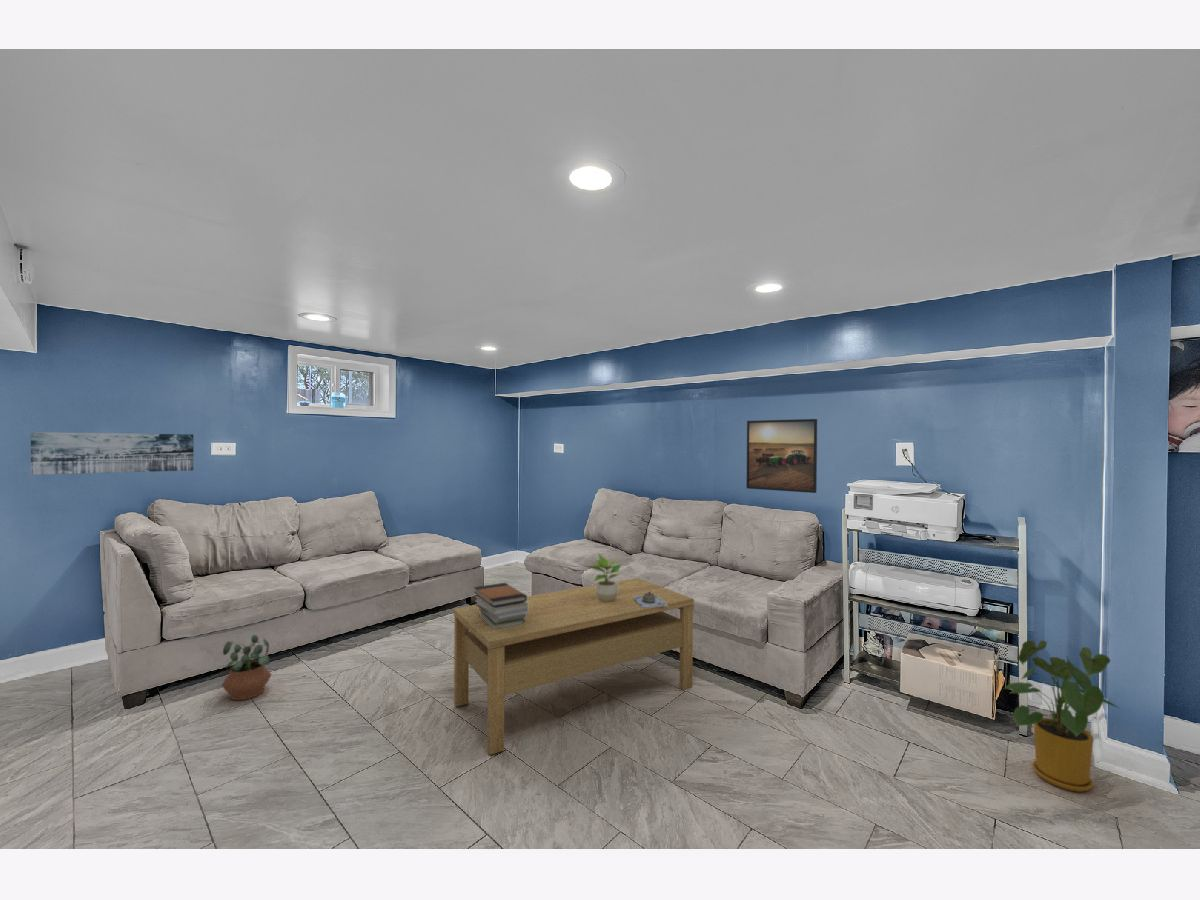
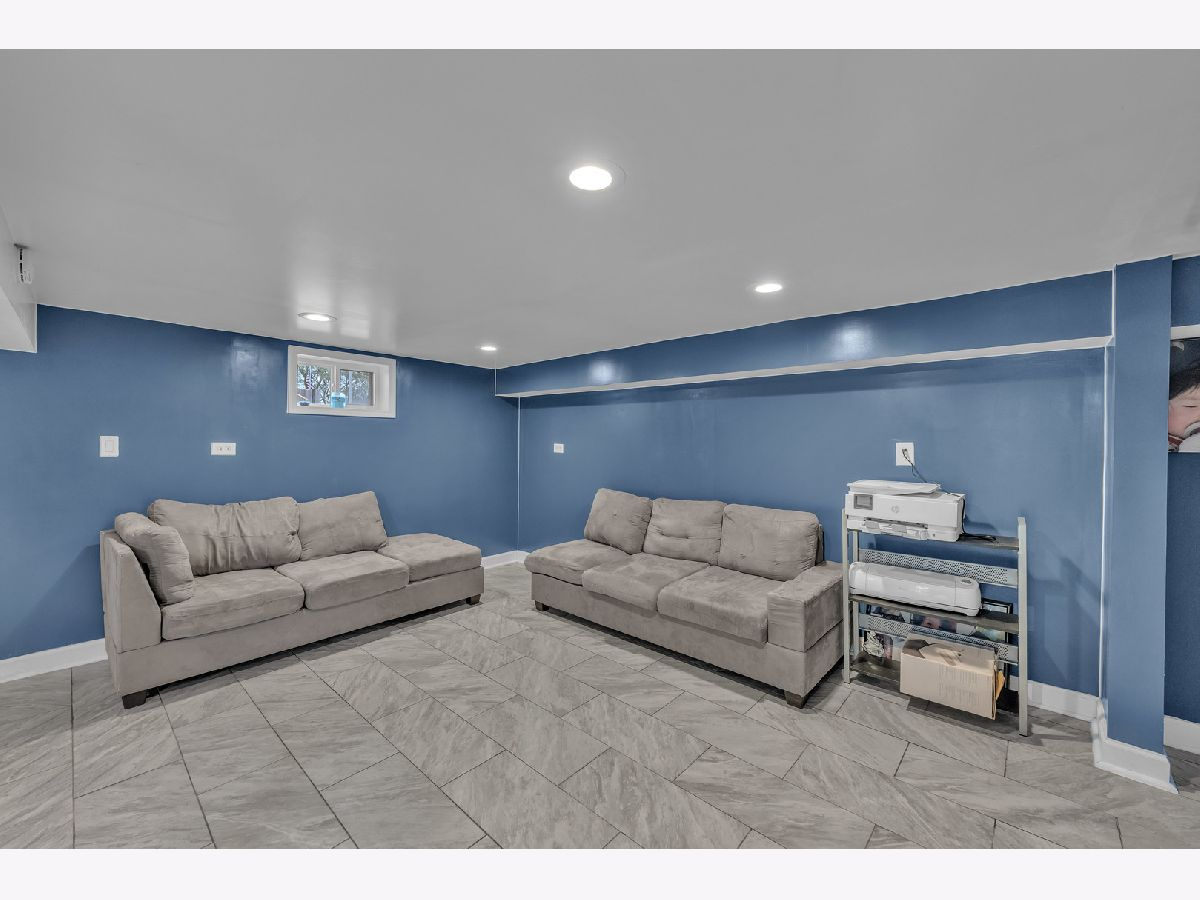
- book stack [473,582,528,629]
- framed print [745,418,818,494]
- decorative bowl [633,591,668,607]
- coffee table [453,577,695,756]
- wall art [30,431,195,476]
- potted plant [221,634,272,701]
- house plant [1004,639,1126,793]
- potted plant [585,553,623,602]
